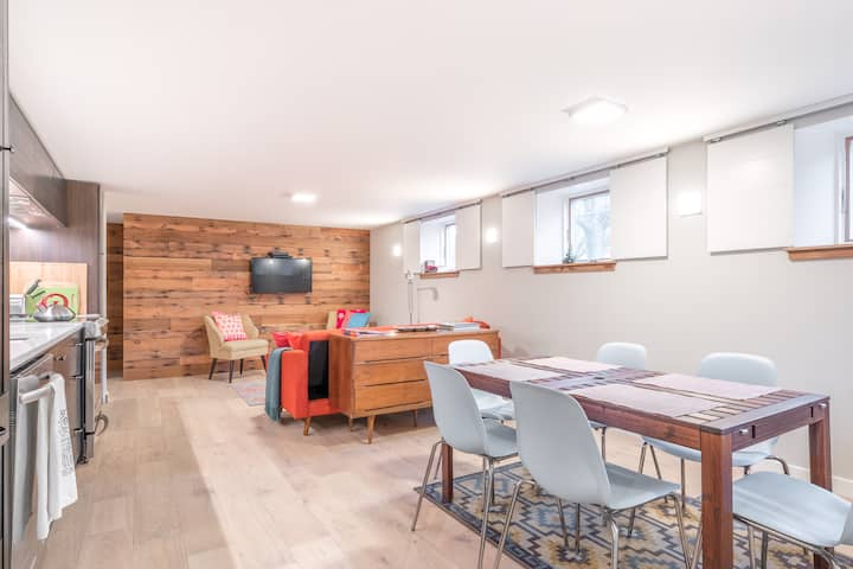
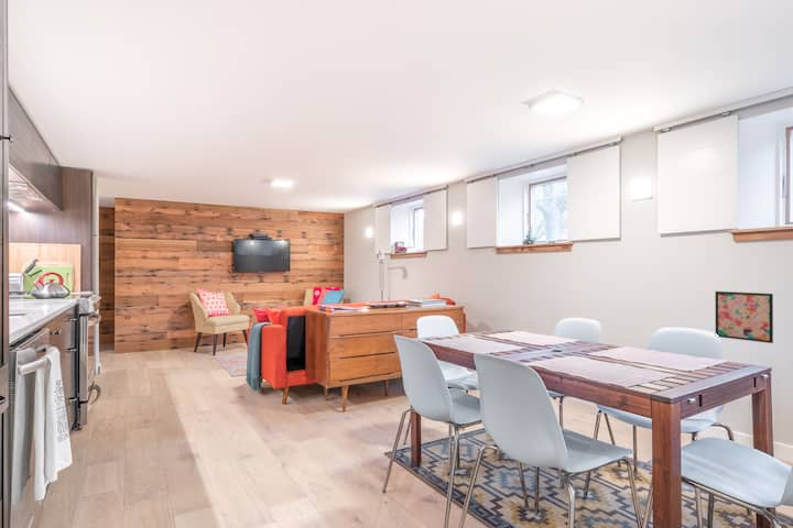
+ wall art [715,290,774,344]
